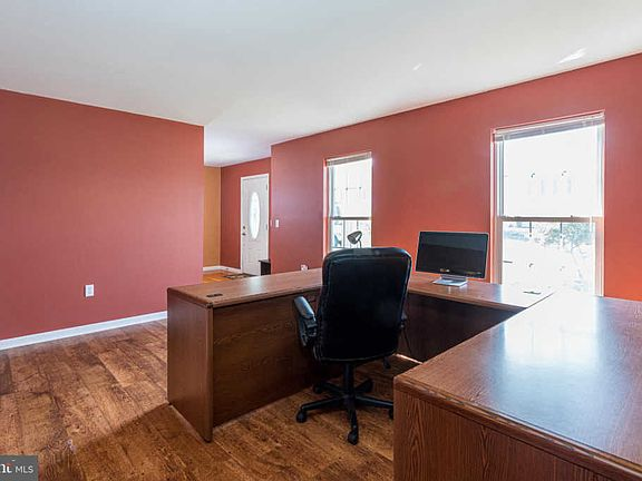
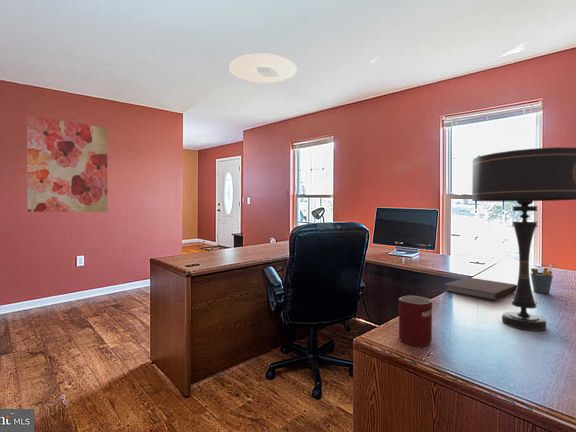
+ ceiling light [228,52,298,84]
+ table lamp [471,146,576,332]
+ pen holder [530,263,554,295]
+ wall art [26,114,109,213]
+ notebook [443,277,517,301]
+ mug [398,295,433,347]
